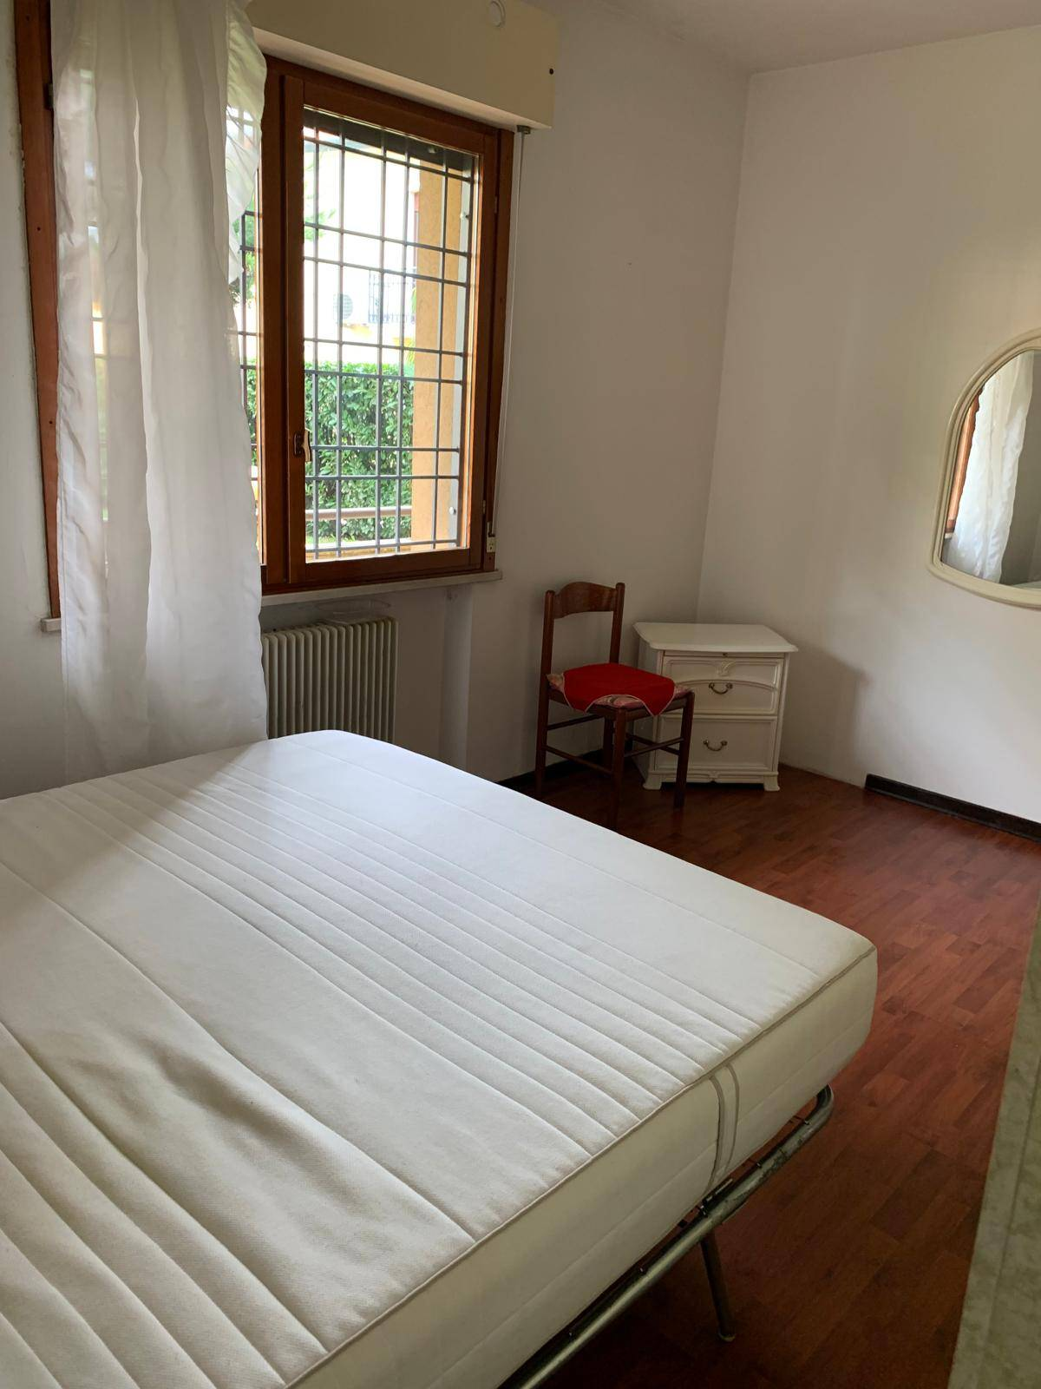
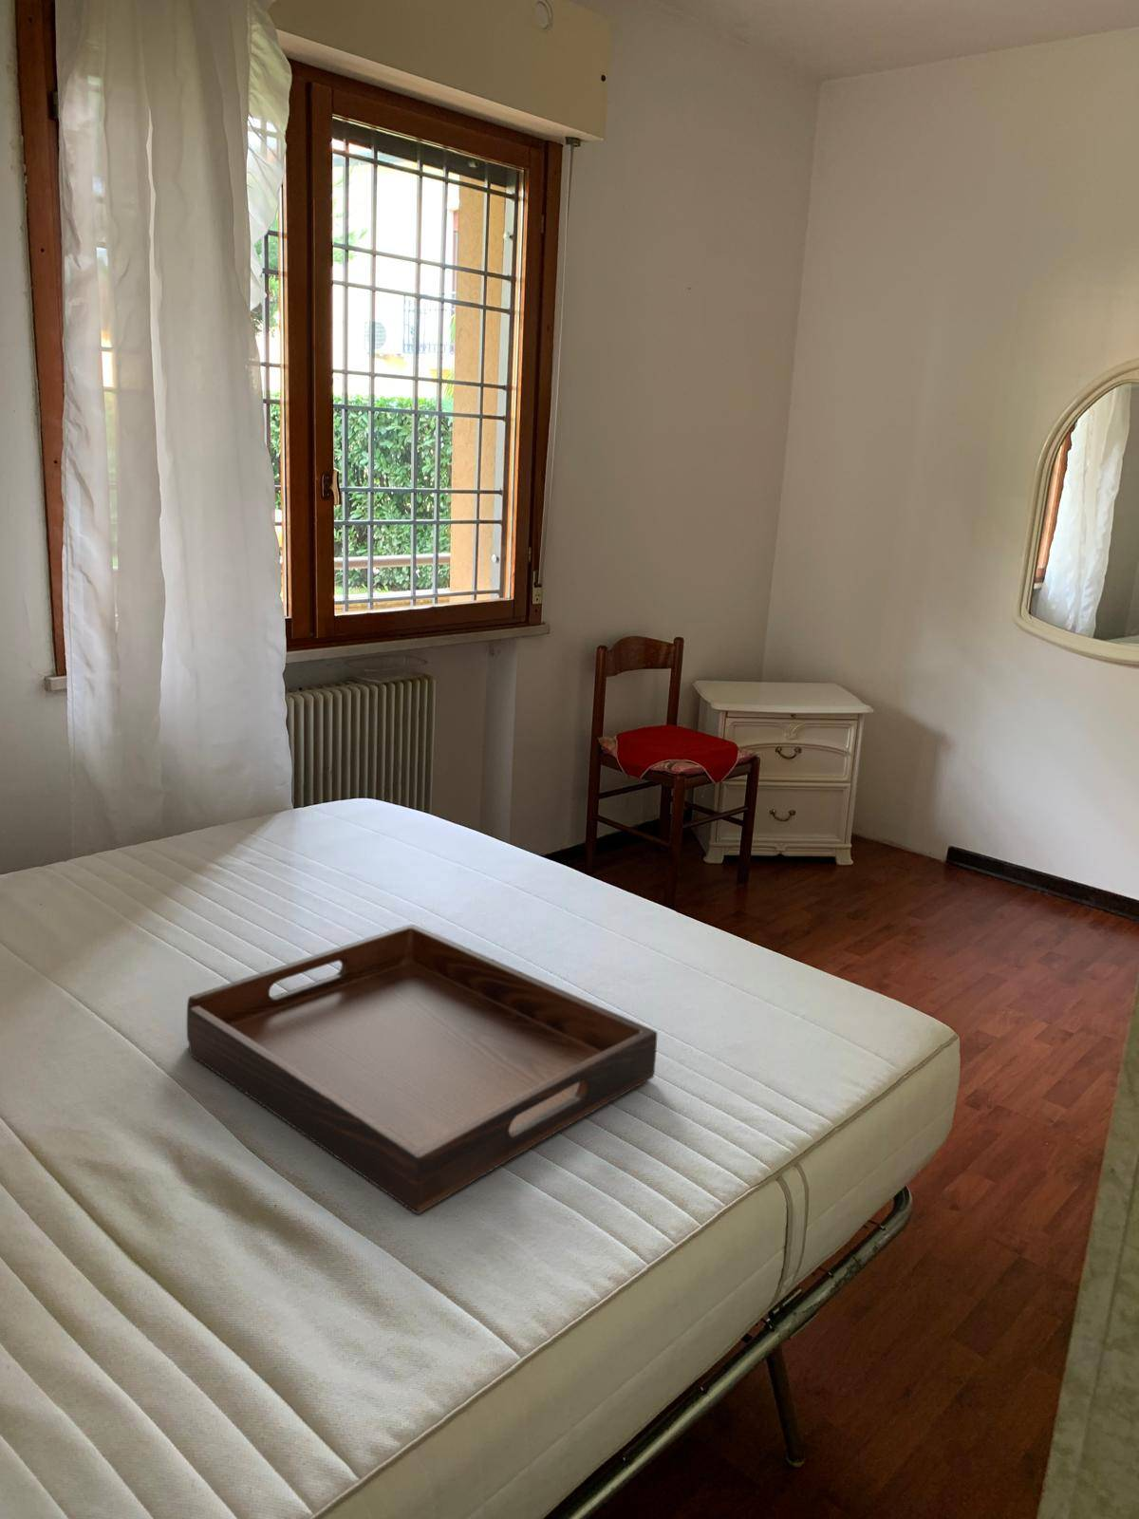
+ serving tray [185,923,658,1215]
